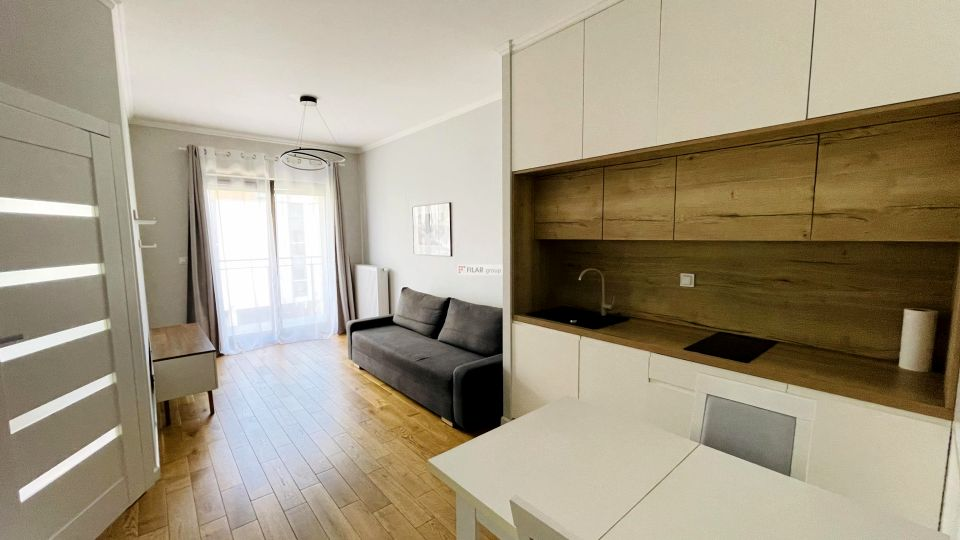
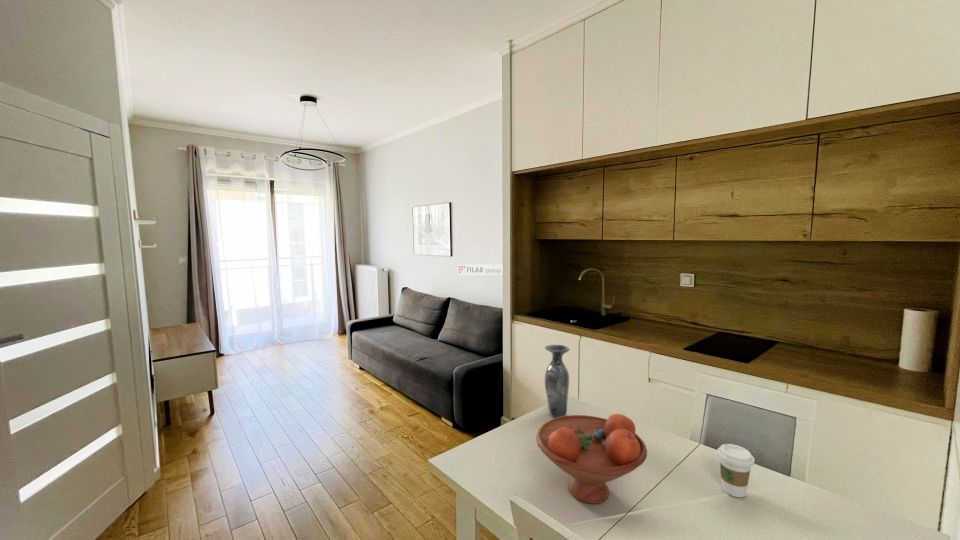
+ fruit bowl [535,413,648,505]
+ coffee cup [716,443,756,498]
+ vase [544,344,571,418]
